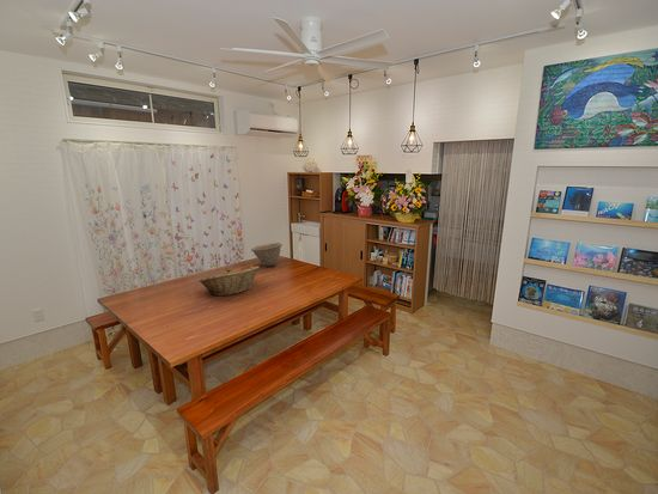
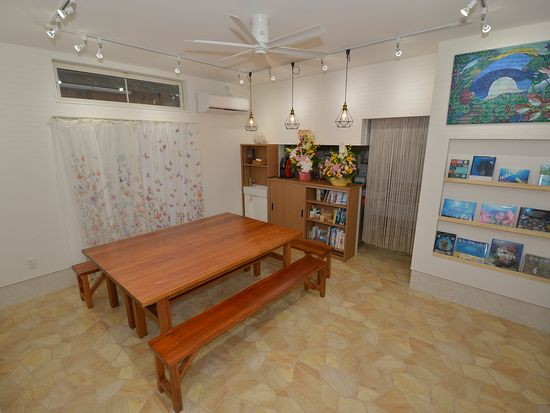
- fruit basket [197,266,261,297]
- bowl [250,242,284,268]
